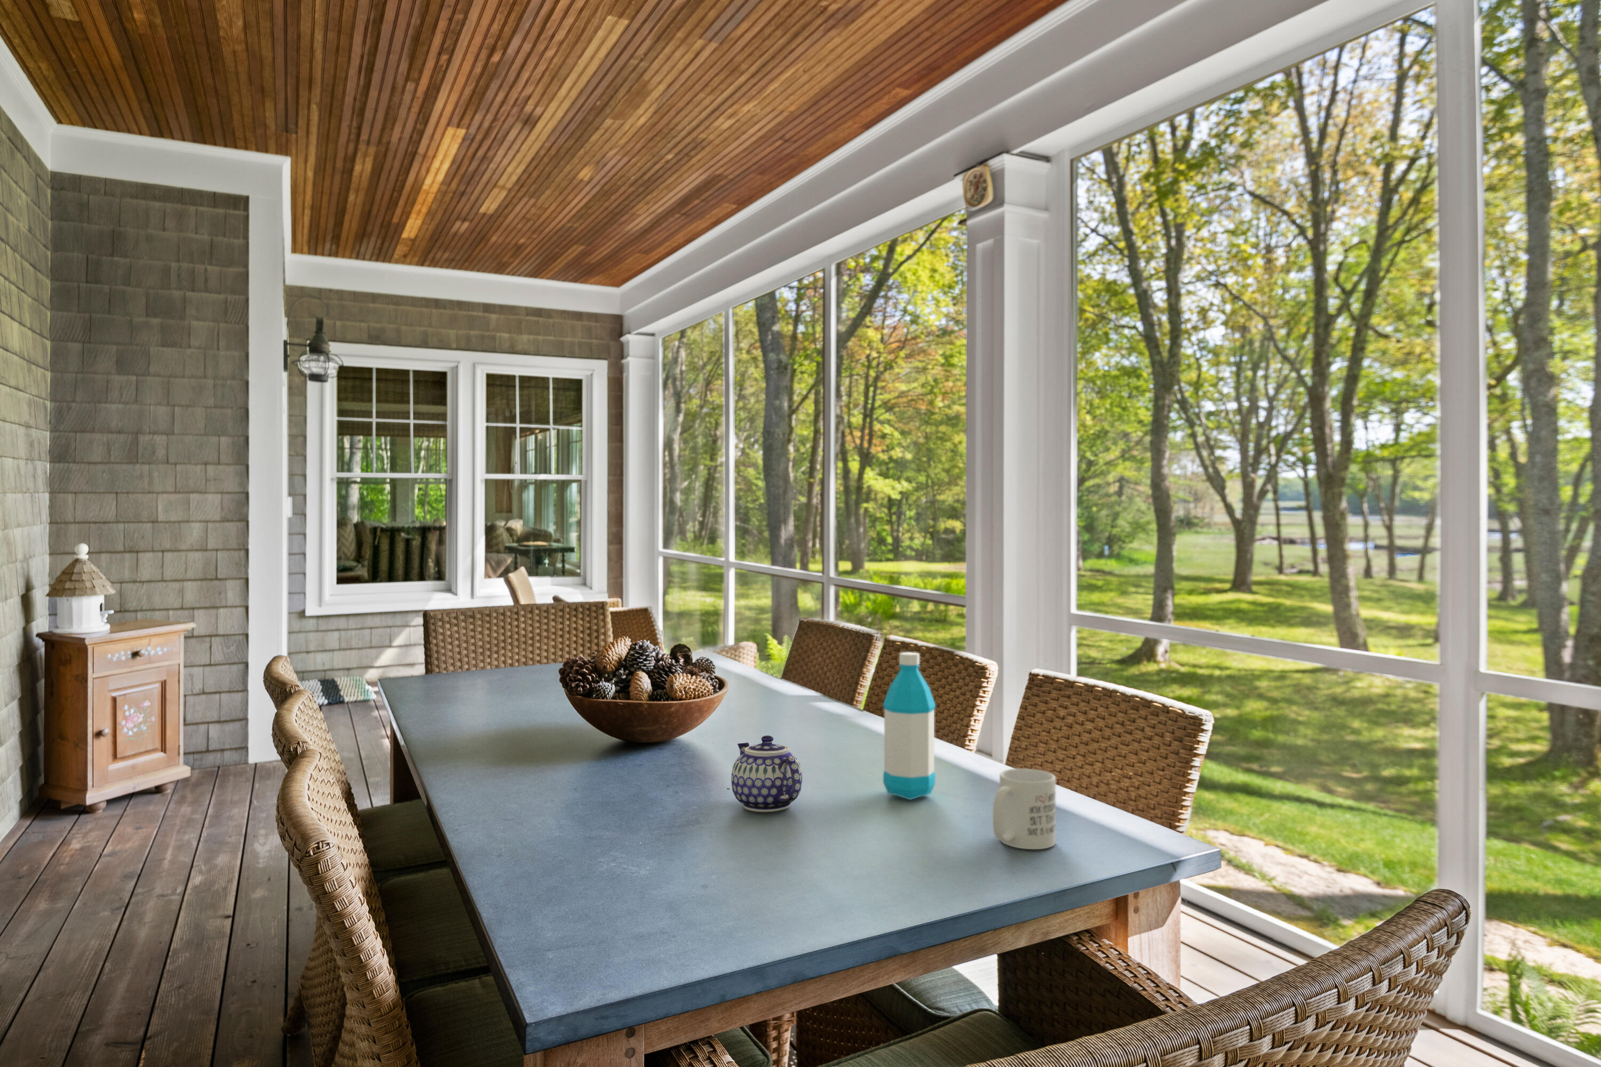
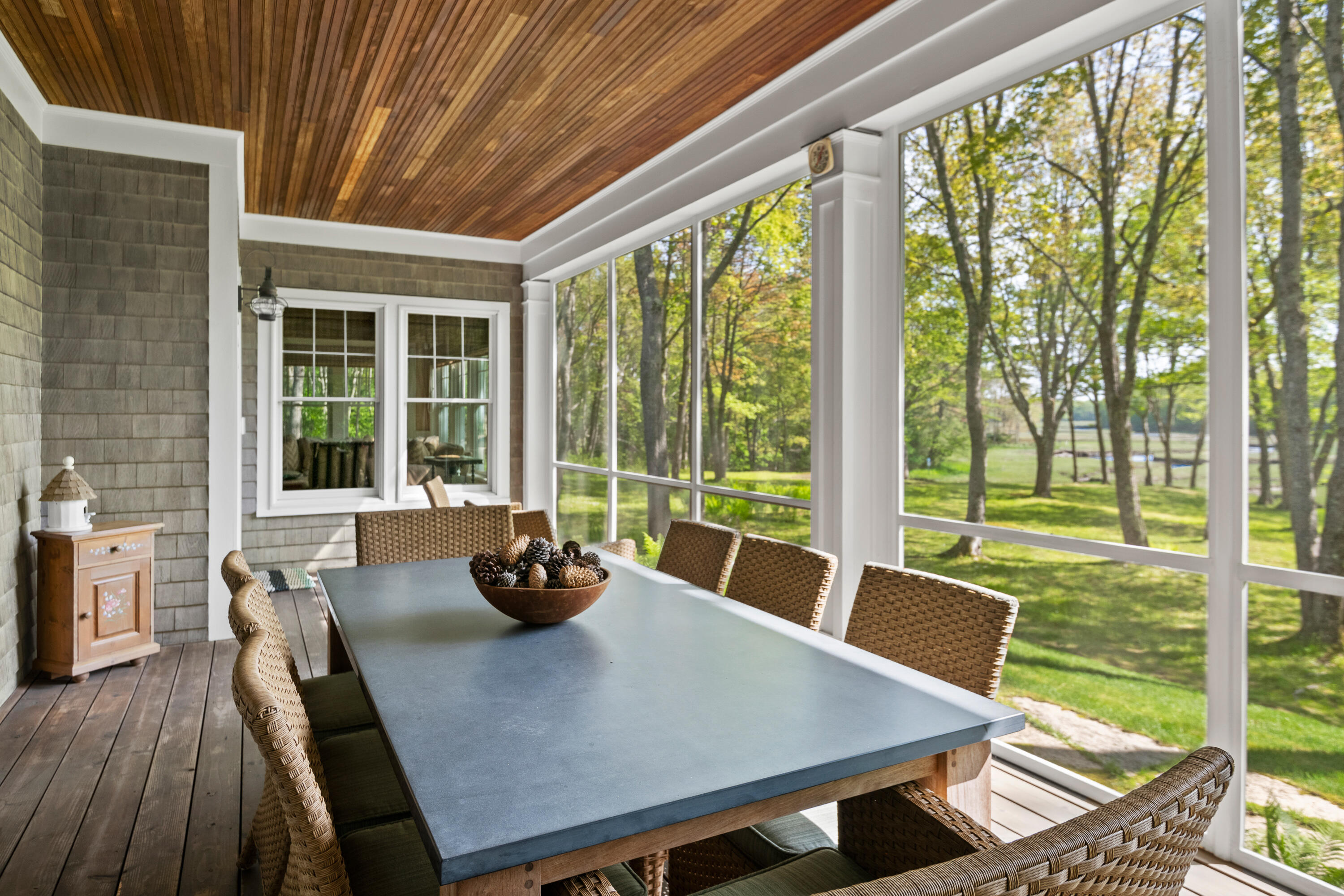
- mug [992,768,1057,850]
- teapot [730,735,803,812]
- water bottle [883,651,936,800]
